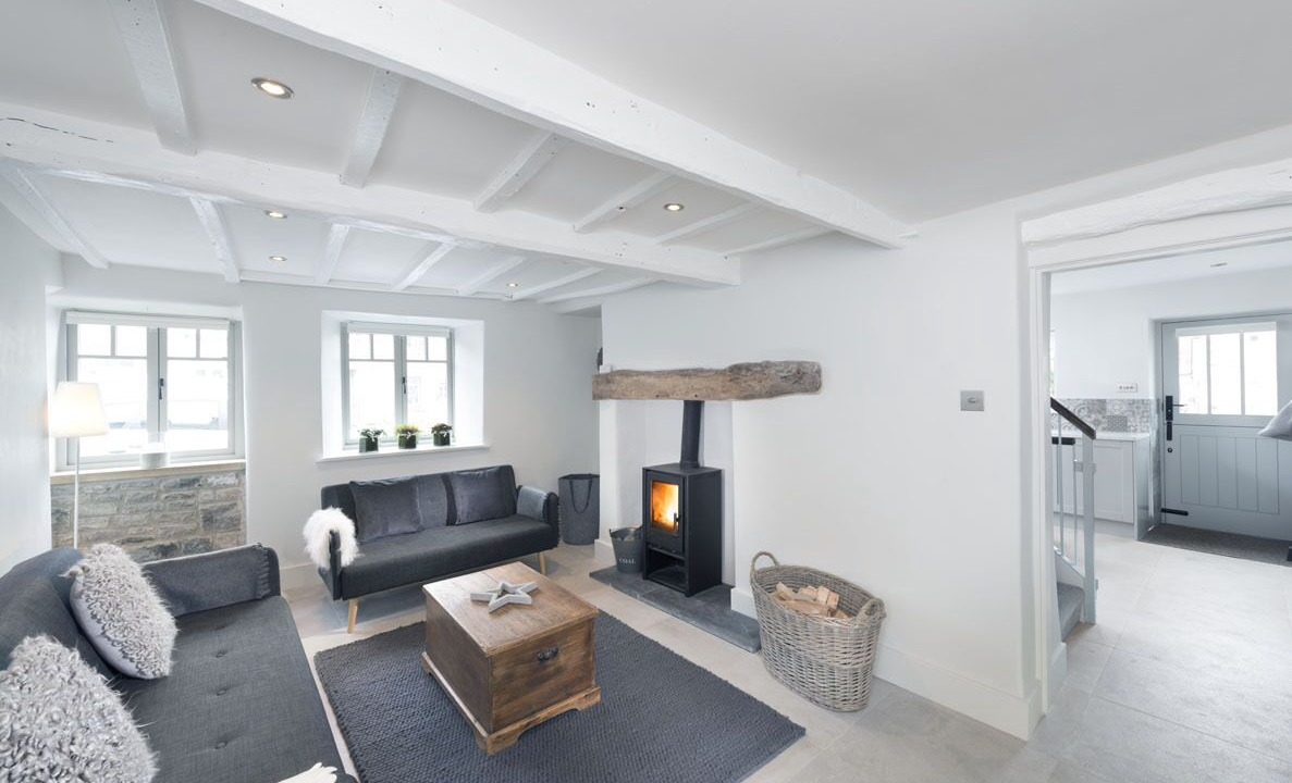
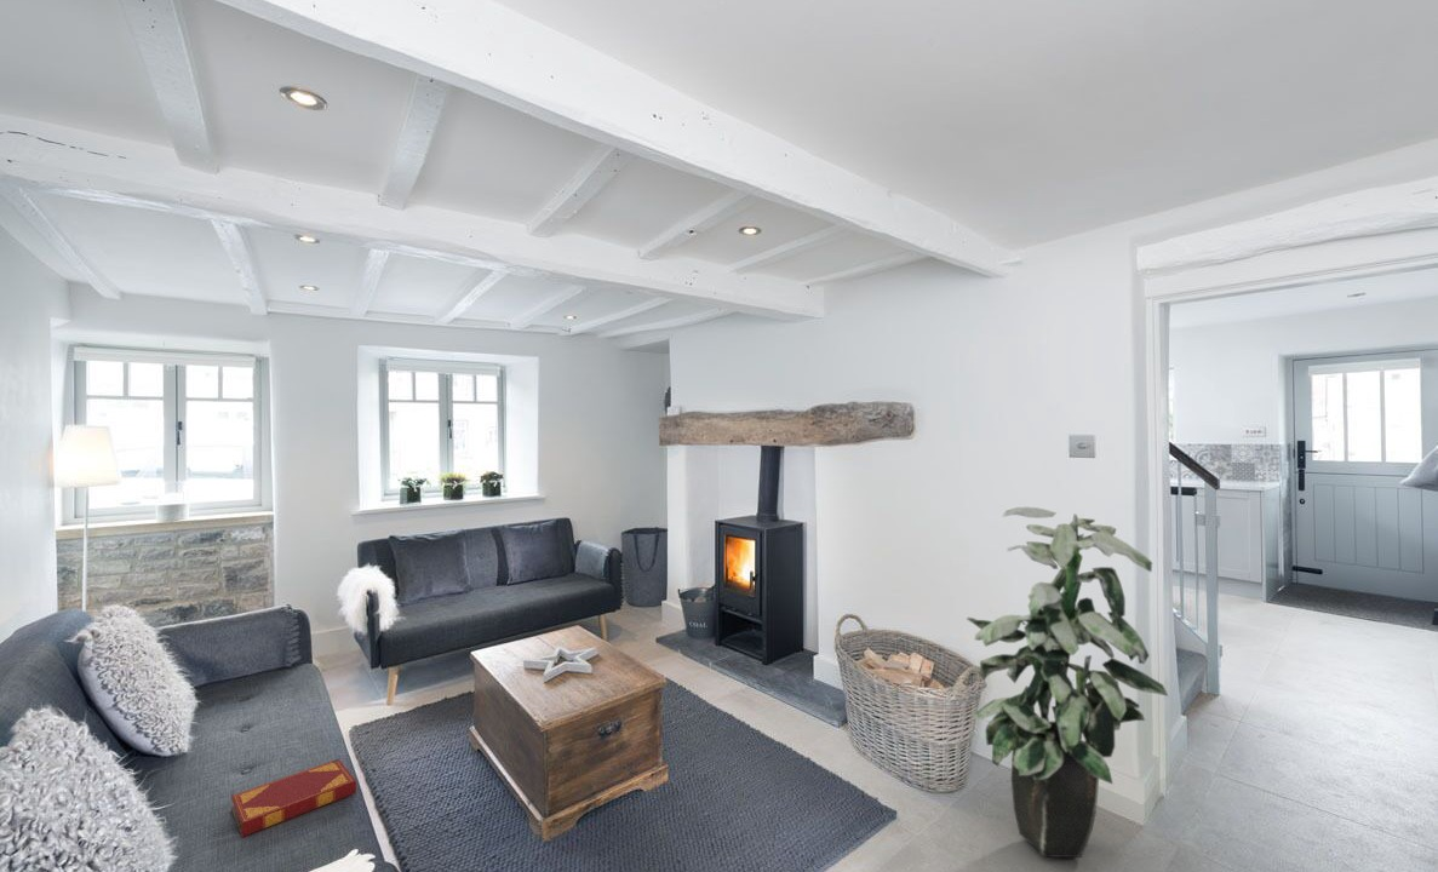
+ indoor plant [966,506,1169,859]
+ hardback book [230,758,357,838]
